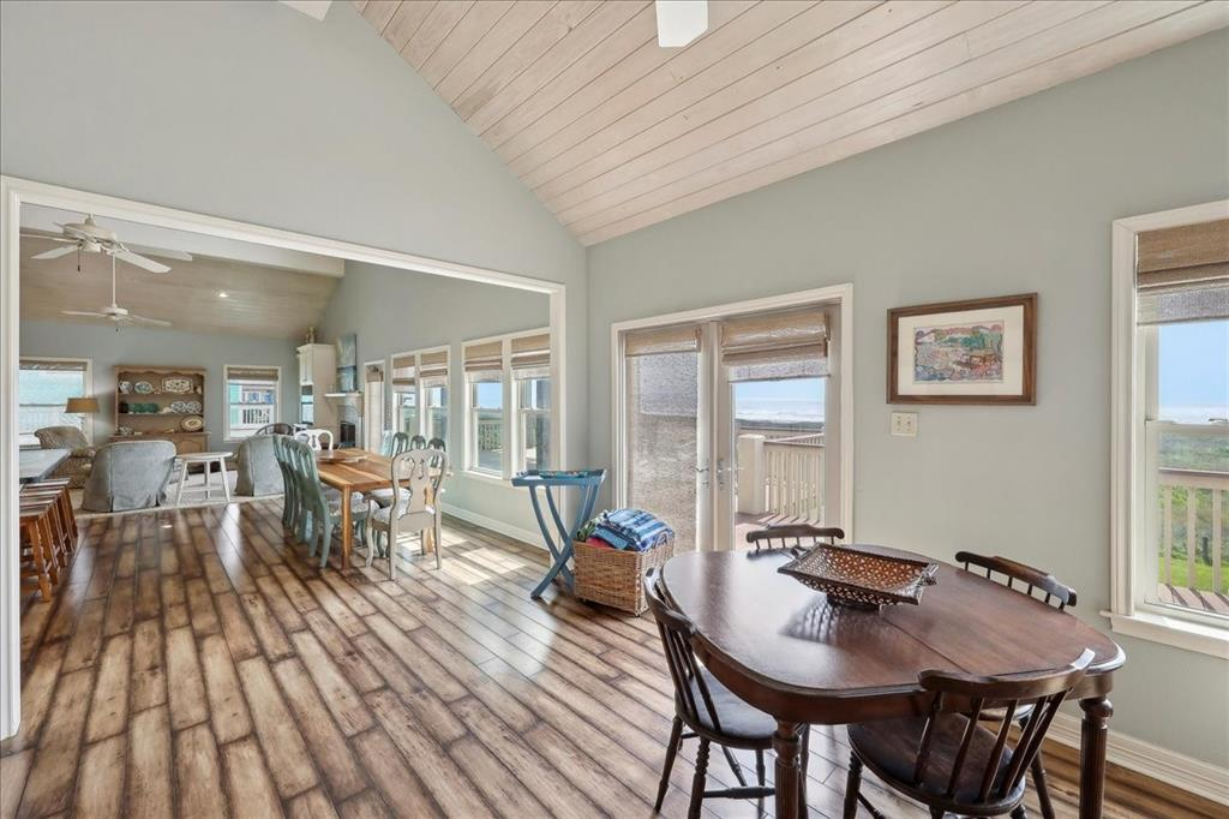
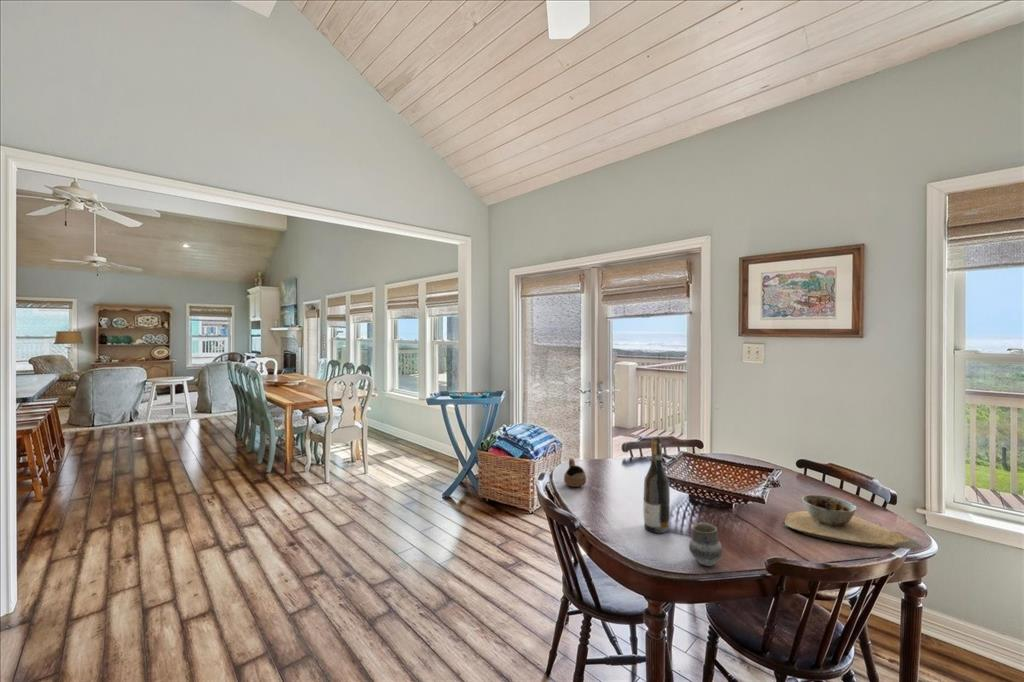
+ bowl [784,494,923,550]
+ cup [688,522,723,567]
+ wine bottle [642,435,671,534]
+ cup [563,458,587,488]
